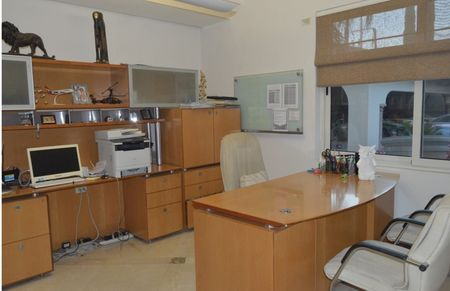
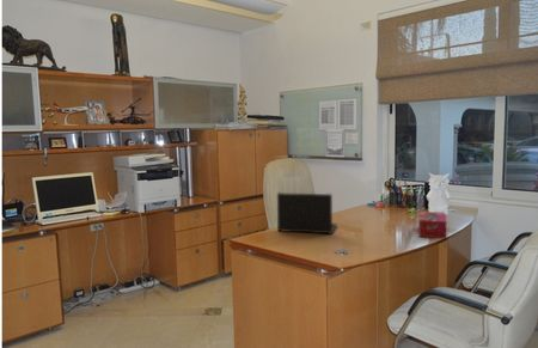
+ laptop [276,191,338,236]
+ tissue box [417,210,448,240]
